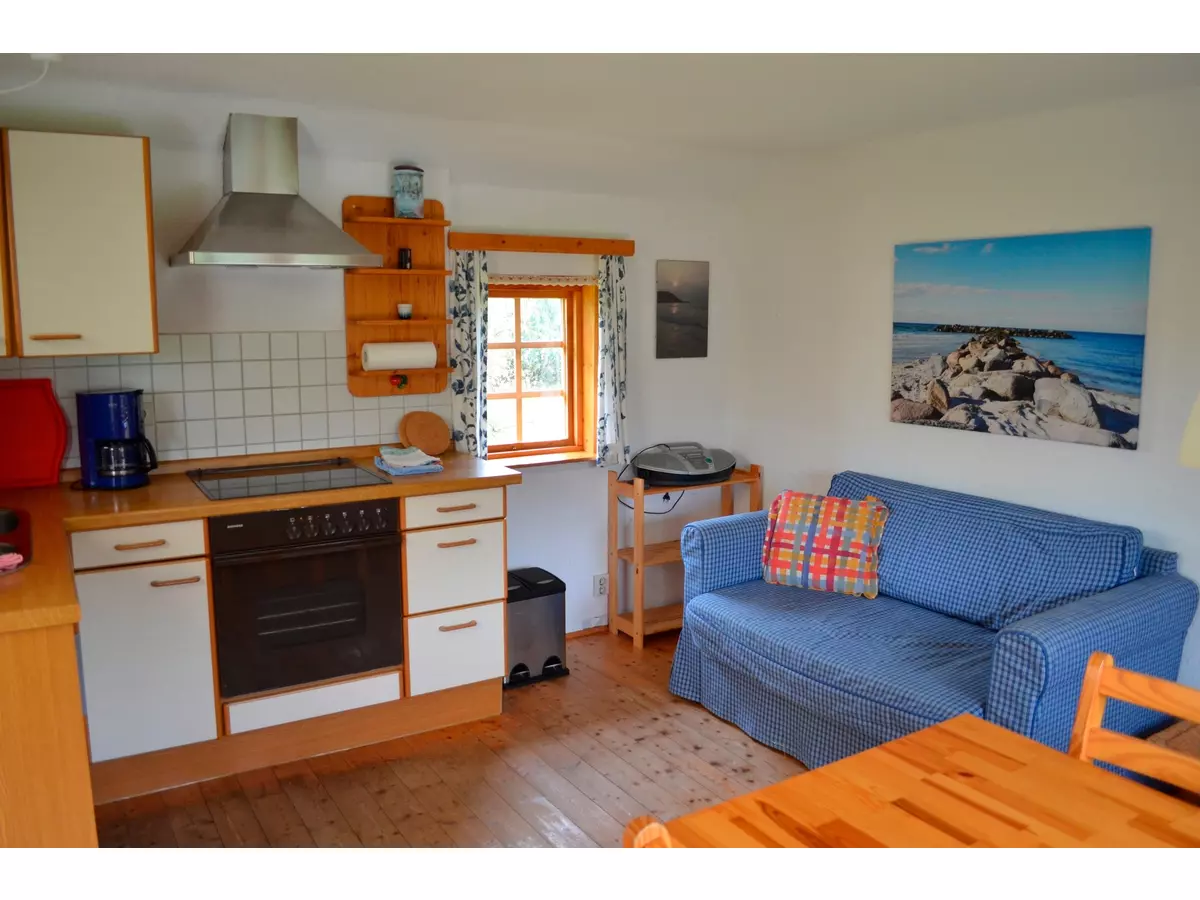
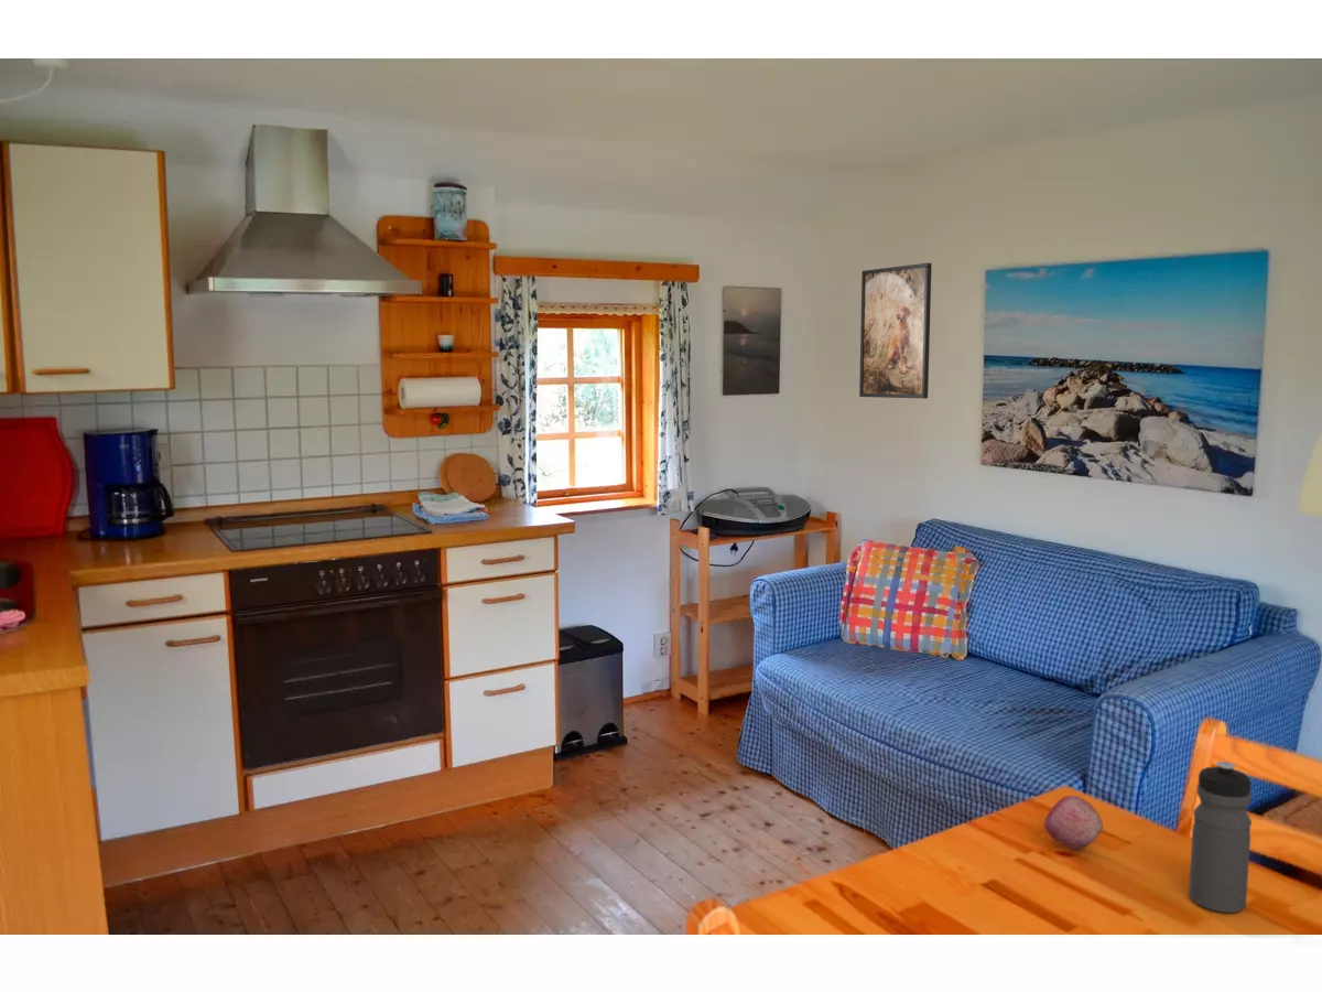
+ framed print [858,262,933,399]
+ water bottle [1188,761,1253,914]
+ fruit [1043,795,1104,850]
